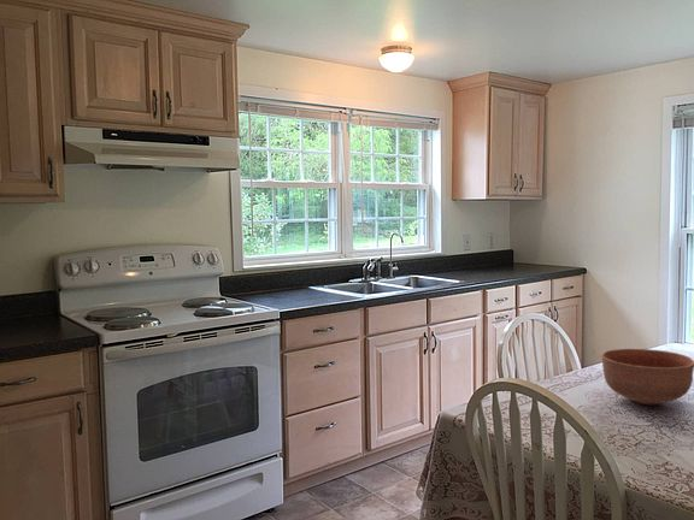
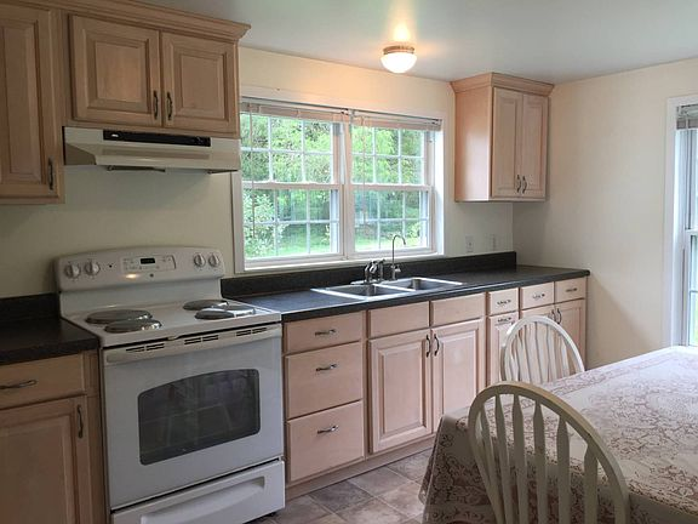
- bowl [600,348,694,406]
